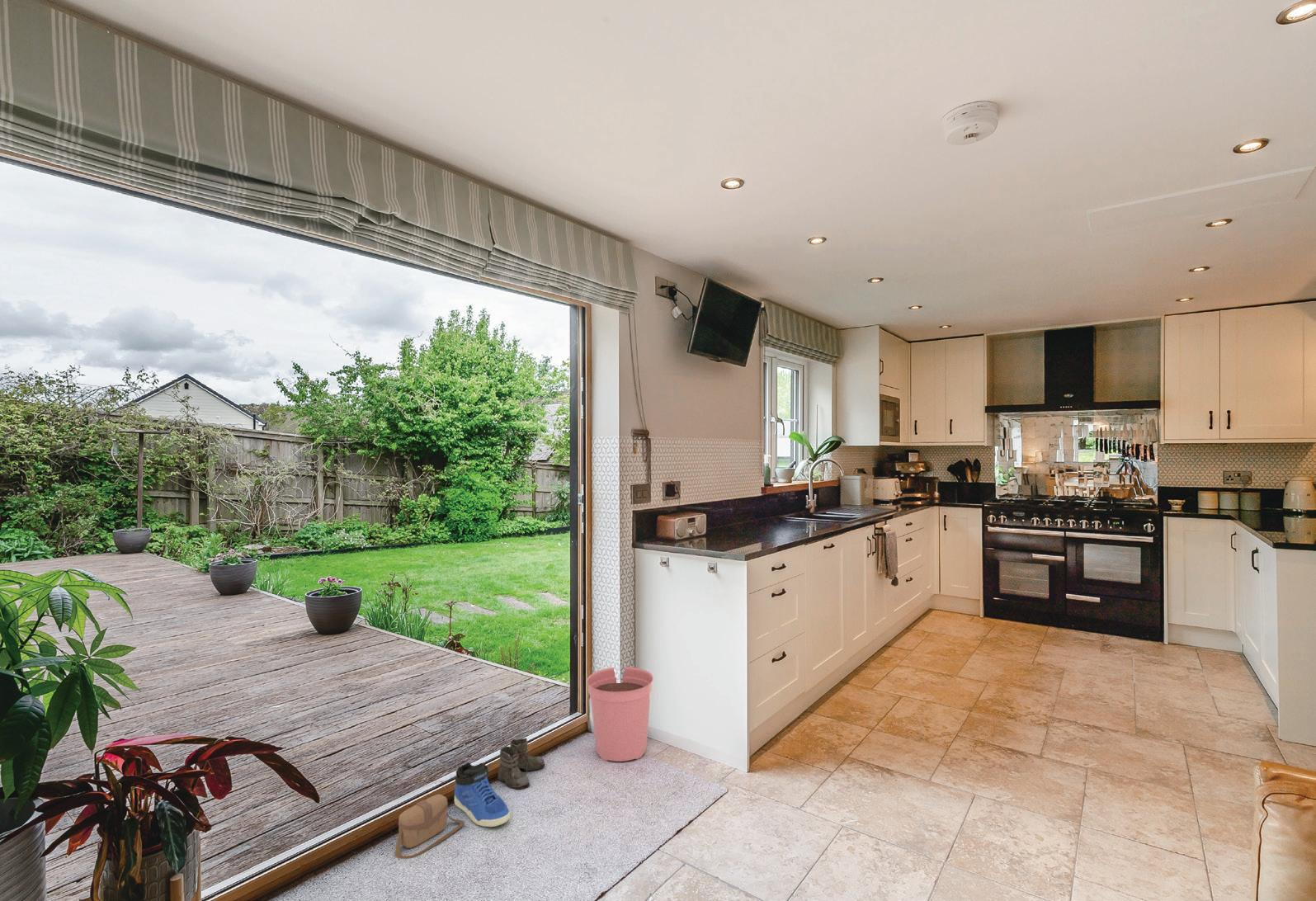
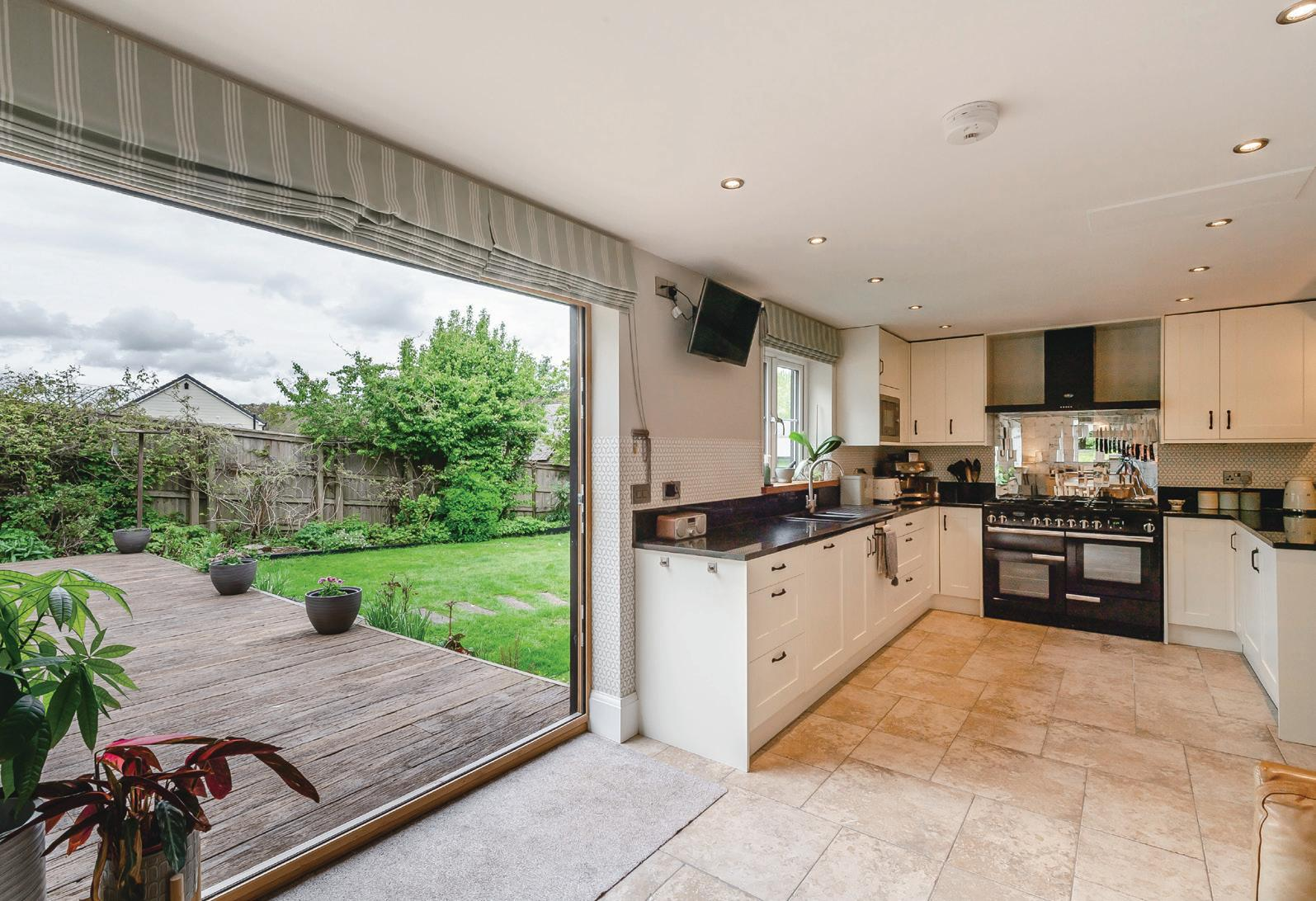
- sneaker [454,762,511,828]
- plant pot [586,666,654,762]
- boots [497,738,545,790]
- saddlebag [394,794,465,860]
